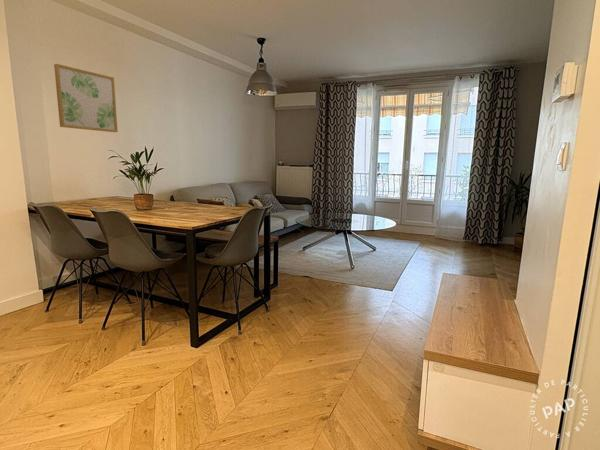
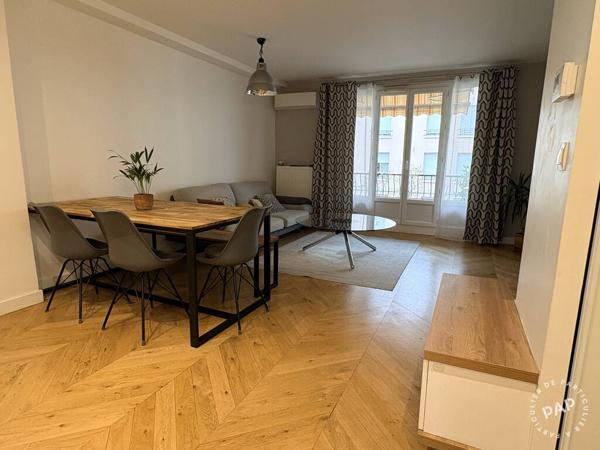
- wall art [53,63,119,133]
